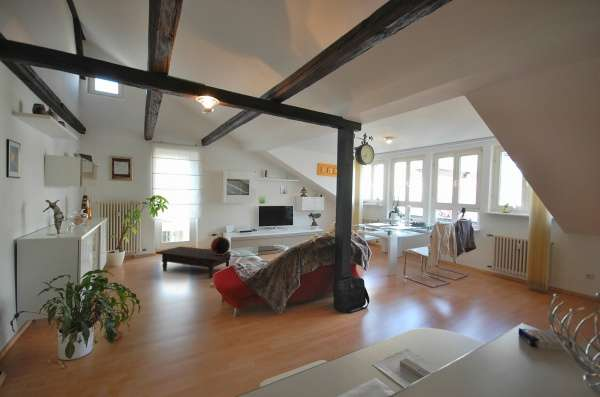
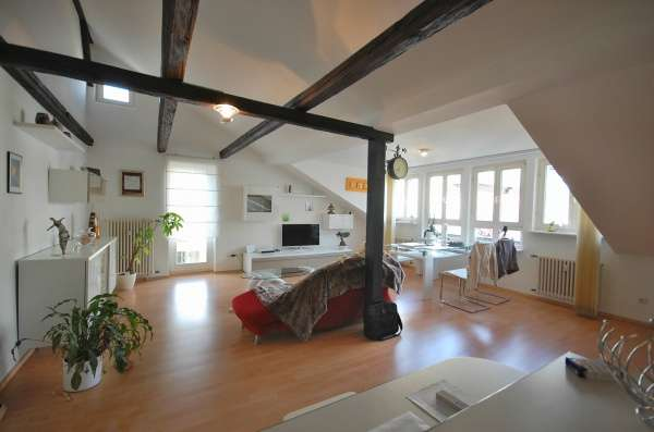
- coffee table [155,245,232,279]
- decorative globe [210,236,231,255]
